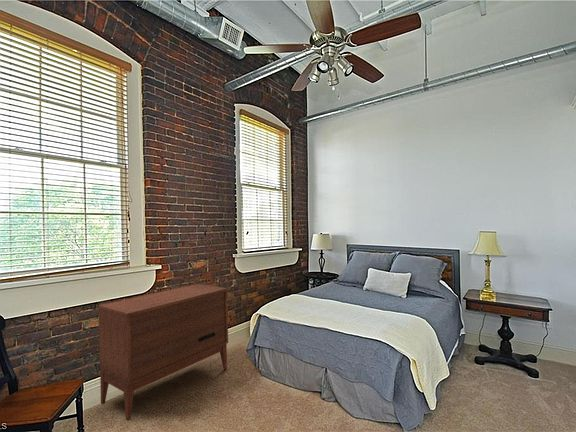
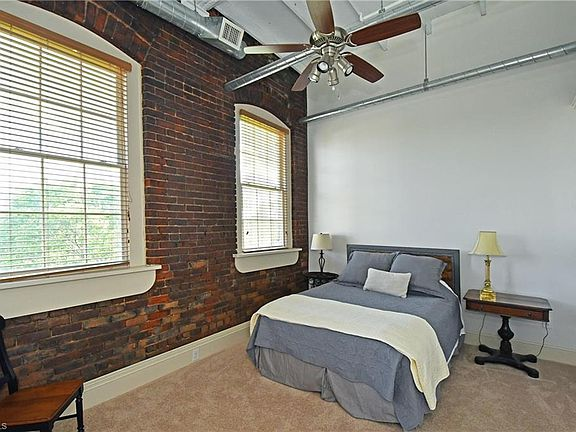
- dresser [98,283,229,422]
